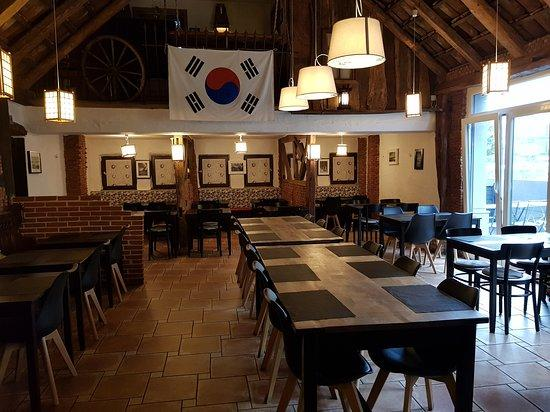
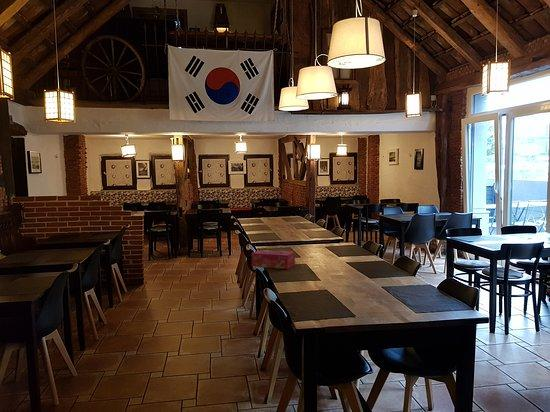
+ tissue box [251,249,296,270]
